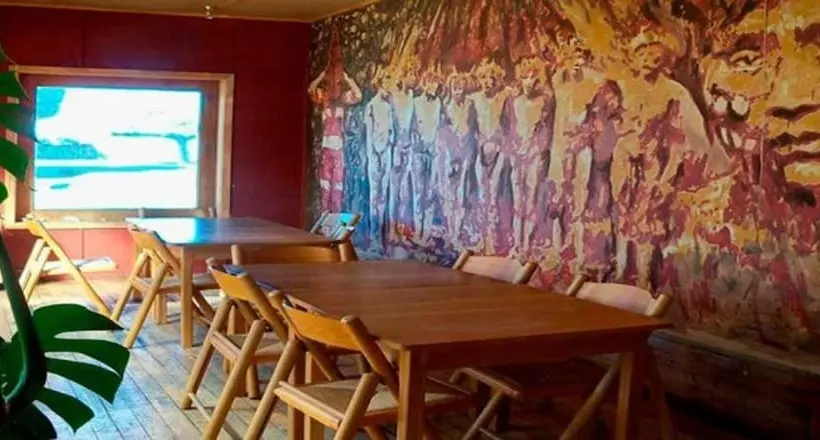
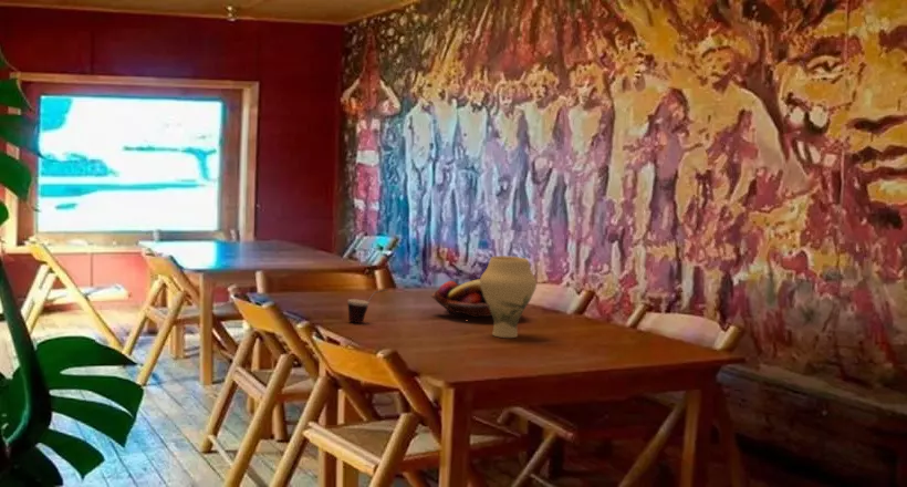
+ vase [479,255,538,339]
+ cup [346,288,389,324]
+ fruit basket [430,278,492,319]
